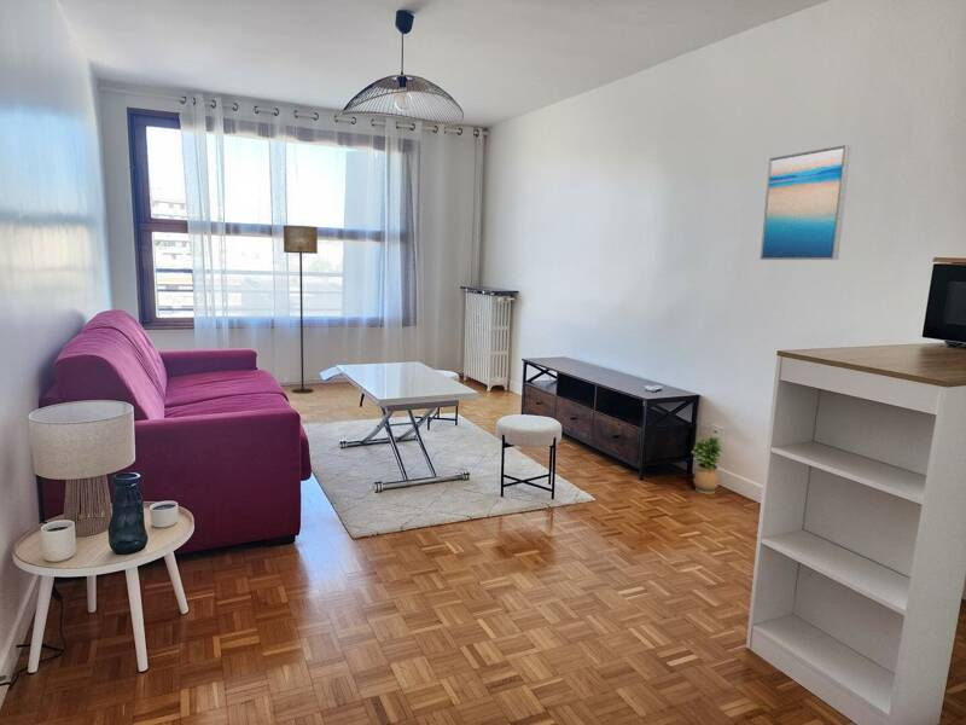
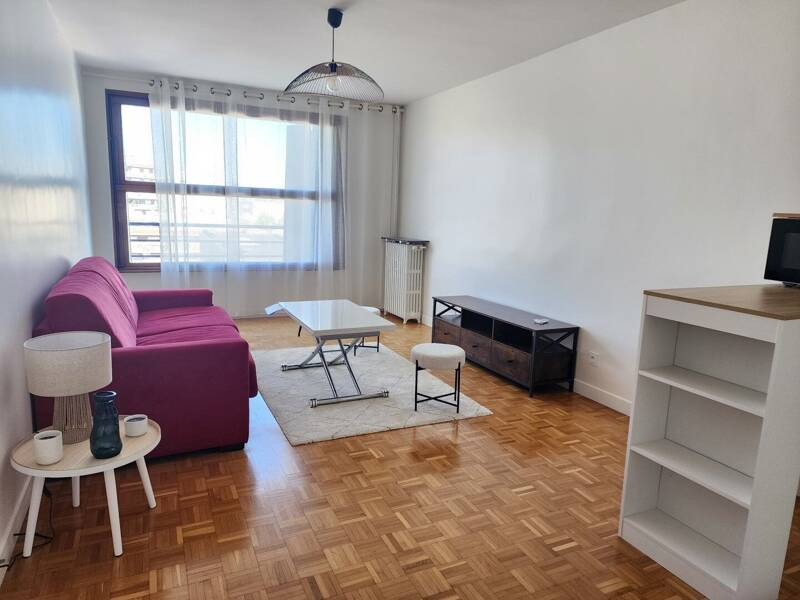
- potted plant [689,434,724,495]
- floor lamp [283,225,319,394]
- wall art [760,144,852,261]
